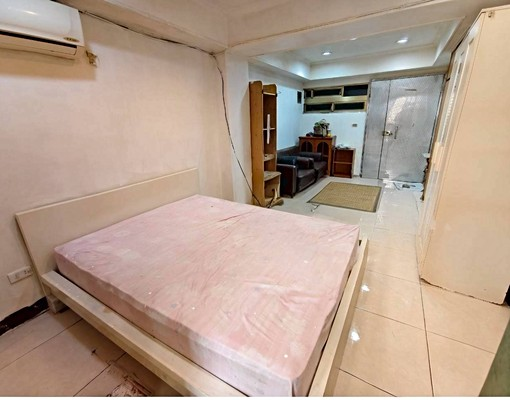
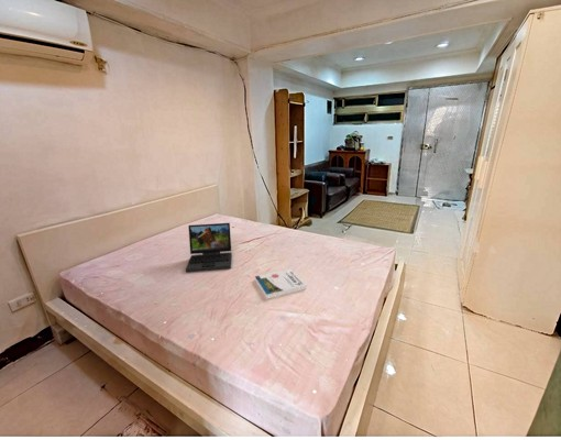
+ laptop [185,222,233,273]
+ book [254,267,308,299]
